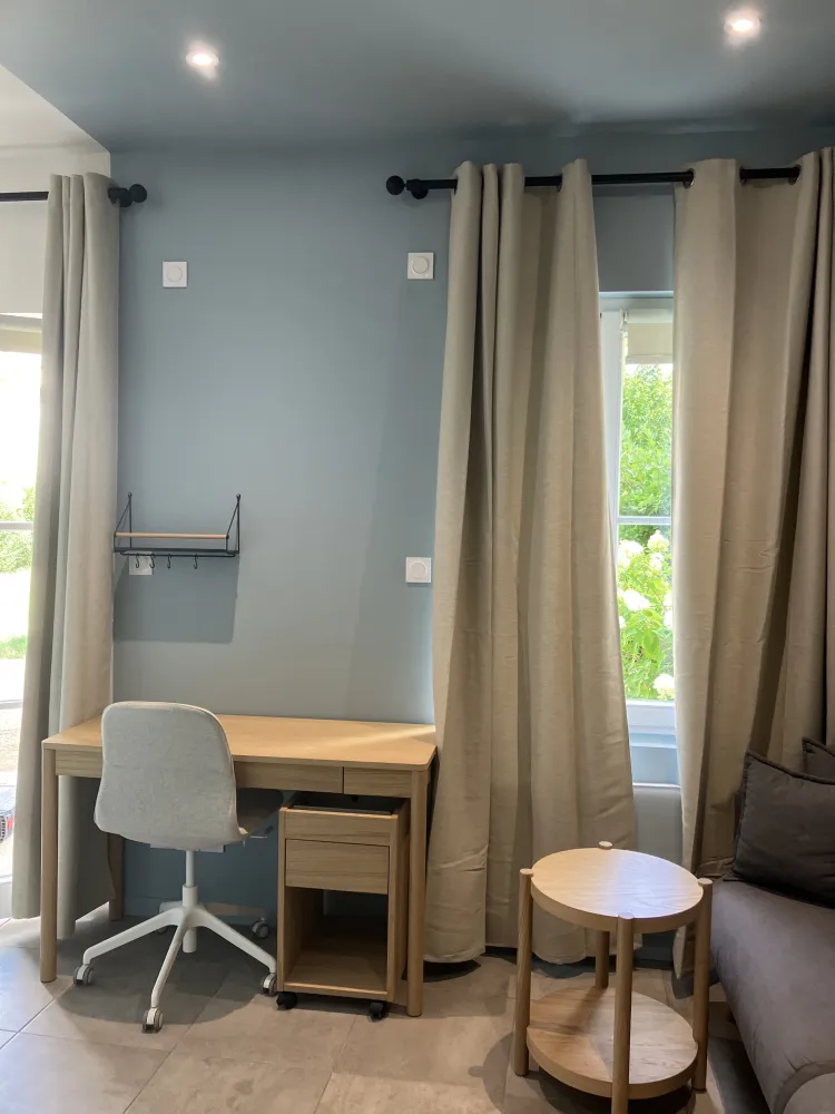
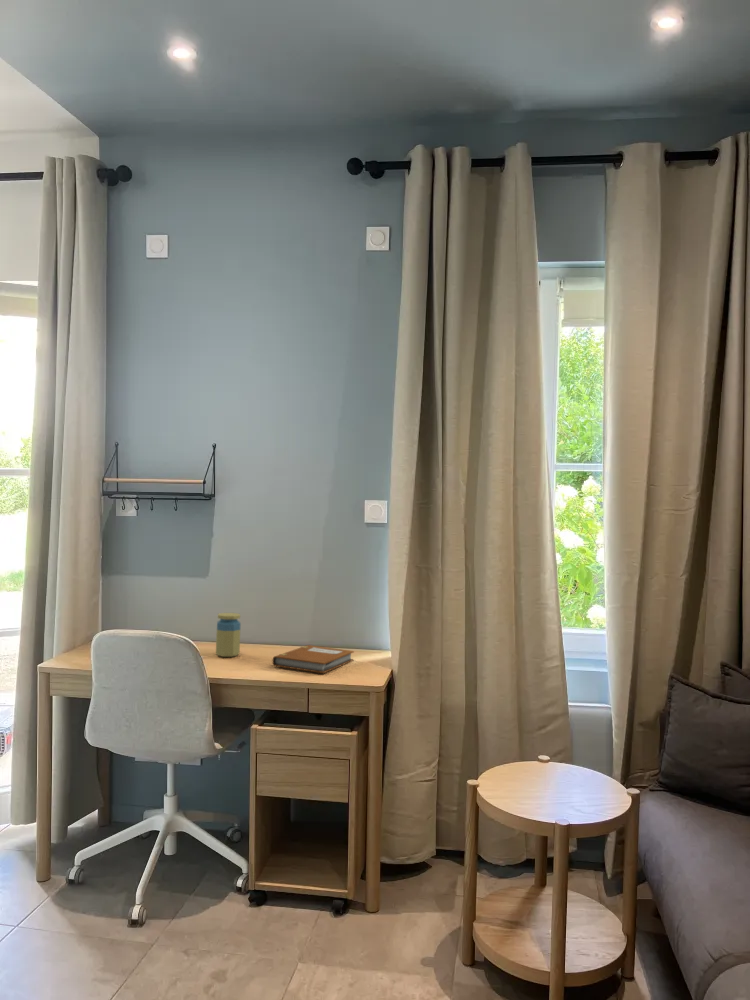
+ notebook [271,644,355,674]
+ jar [215,612,242,658]
